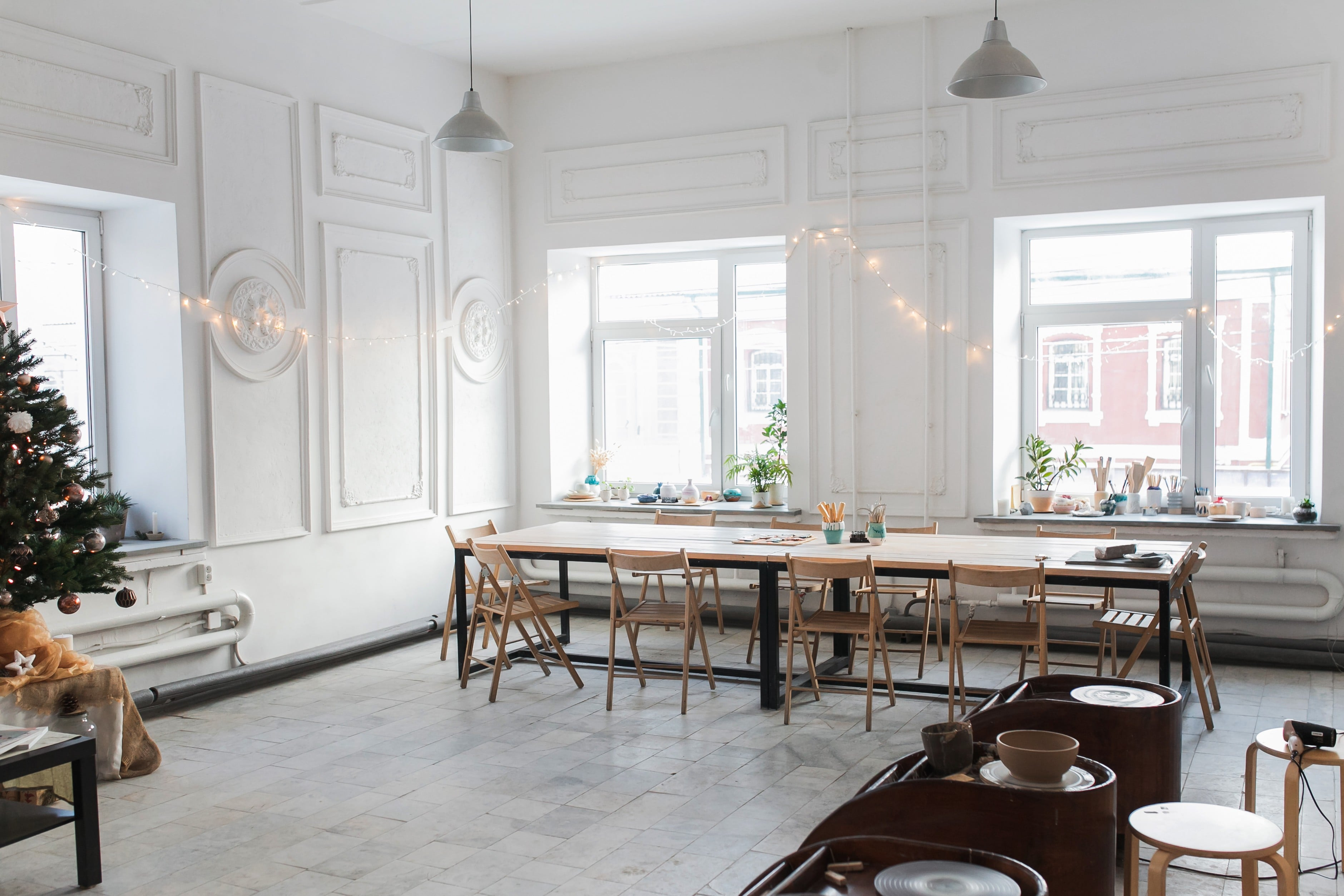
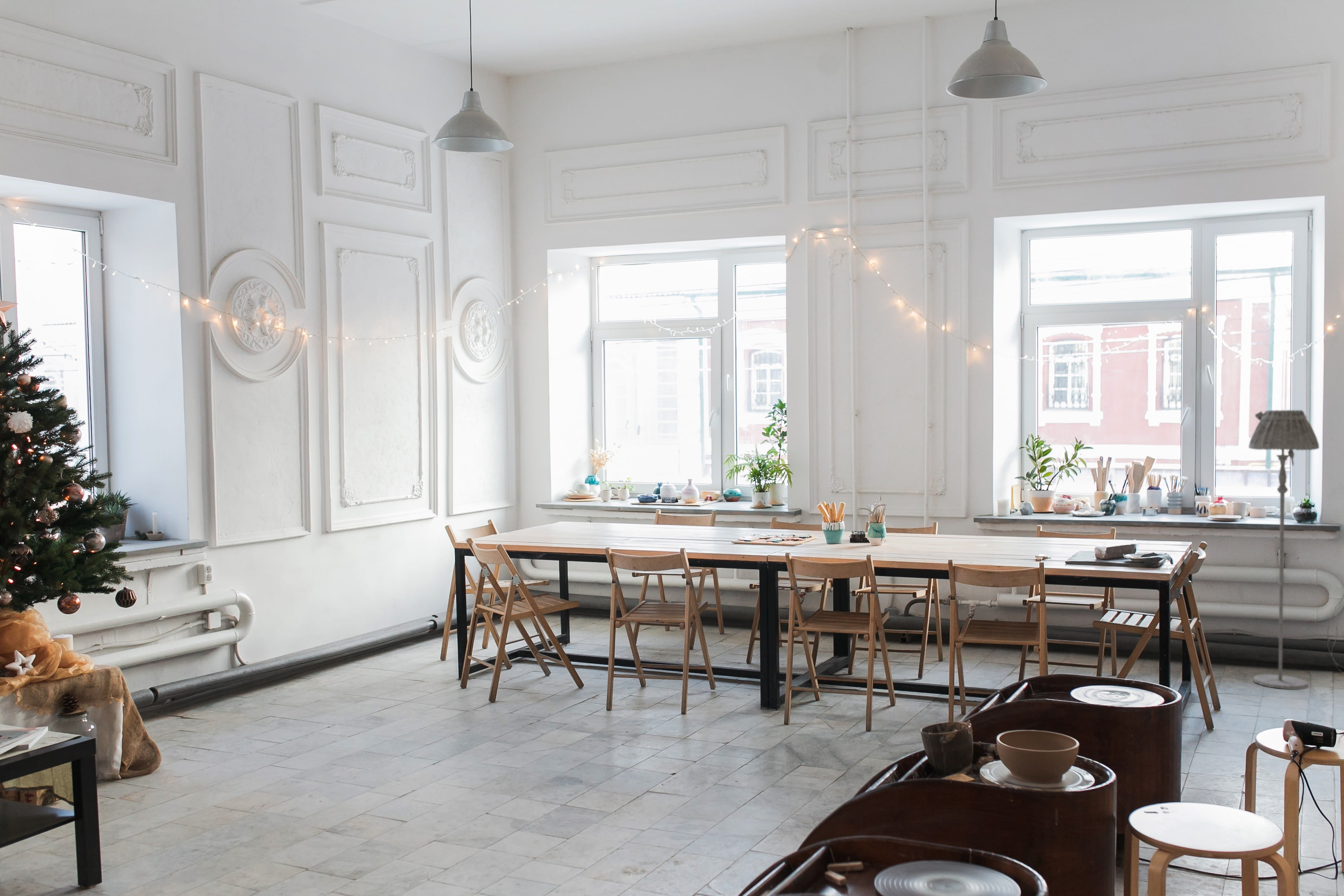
+ floor lamp [1248,410,1320,689]
